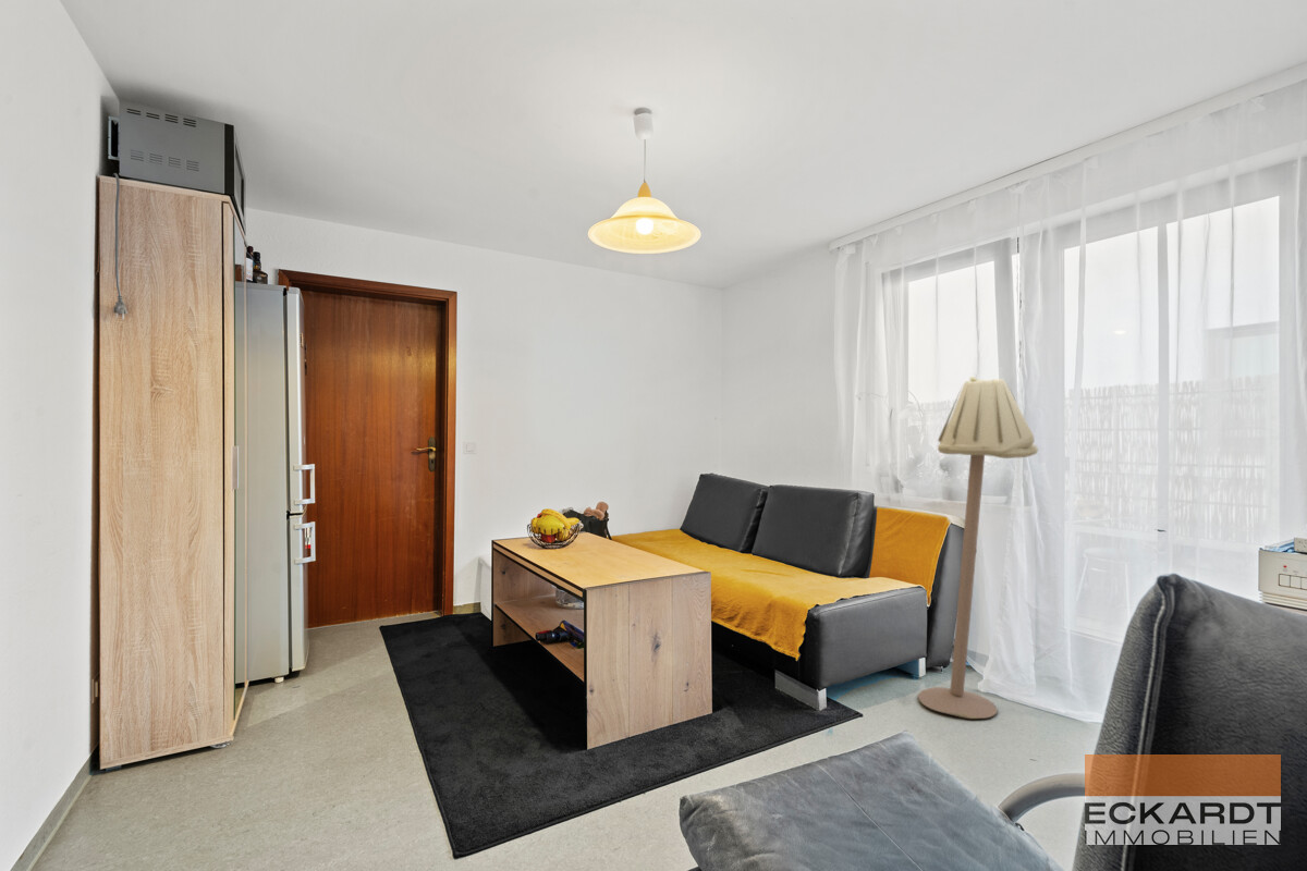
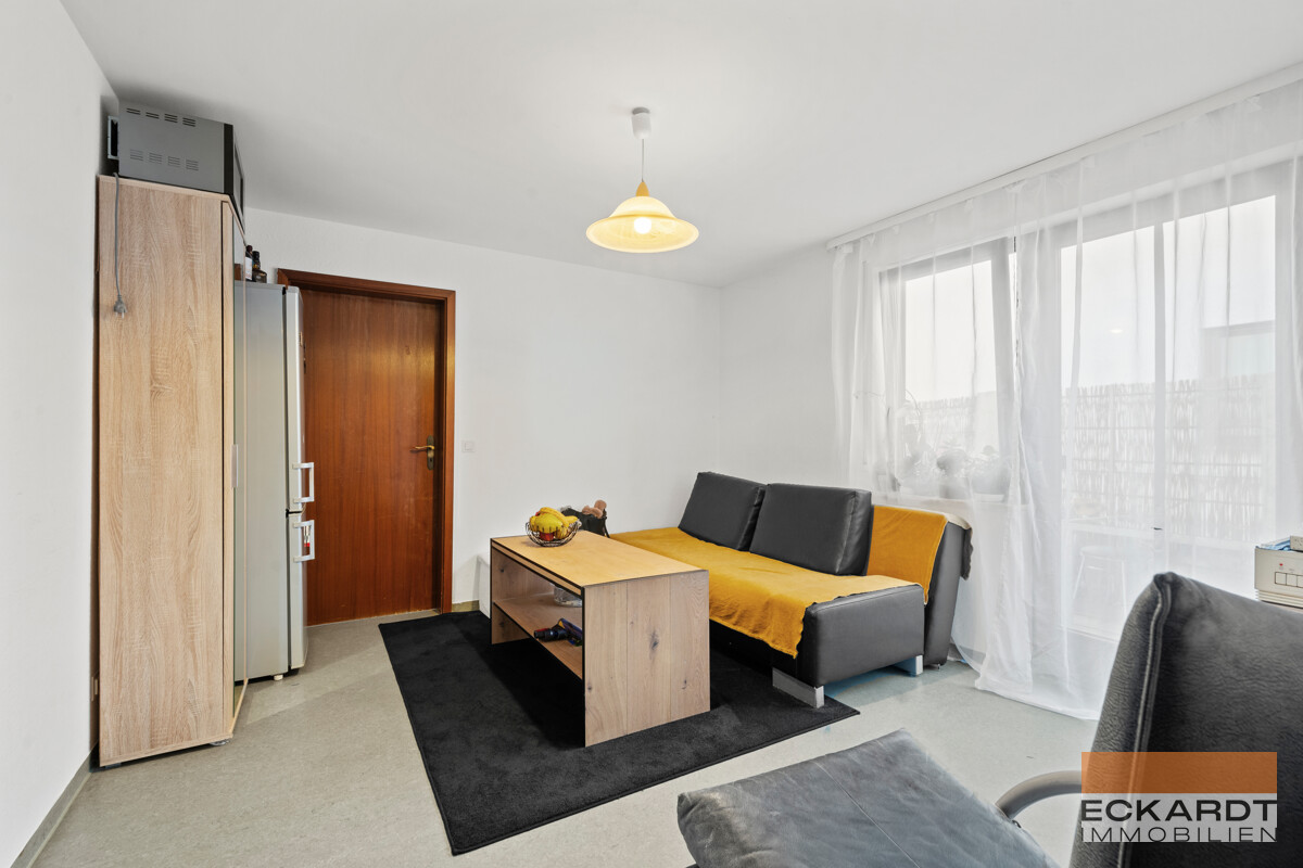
- floor lamp [917,376,1039,720]
